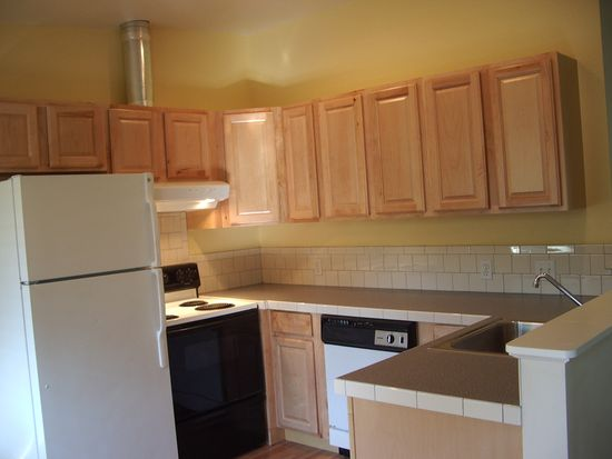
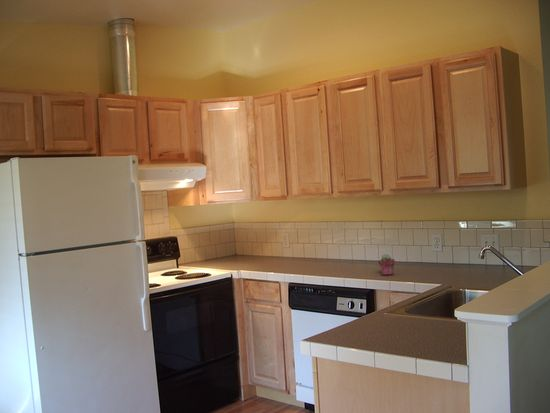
+ potted succulent [378,253,396,276]
